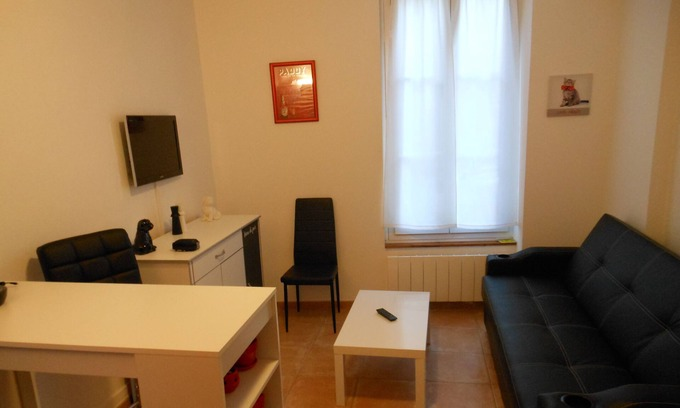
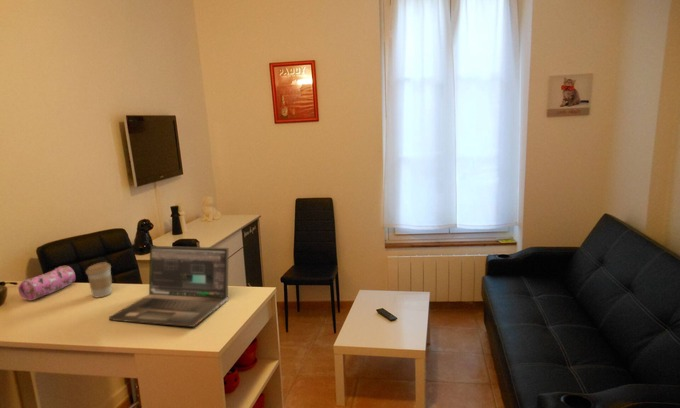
+ pencil case [17,265,76,301]
+ laptop [108,245,230,328]
+ coffee cup [85,261,113,298]
